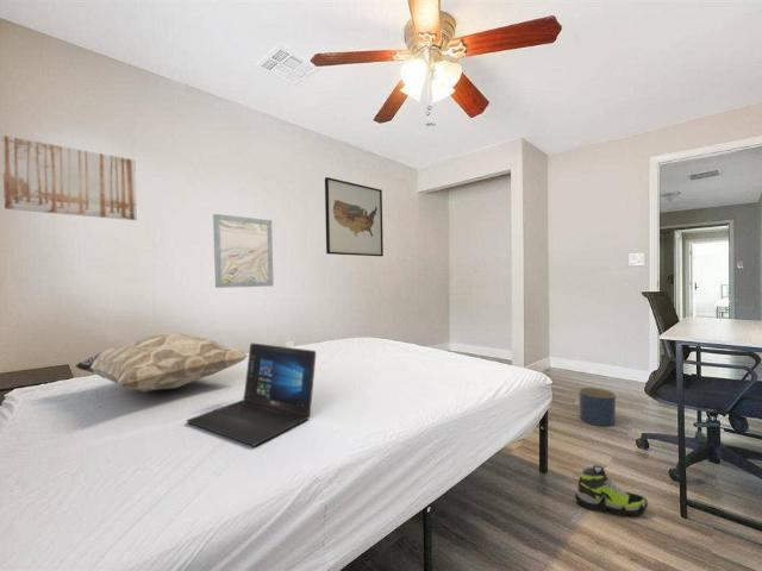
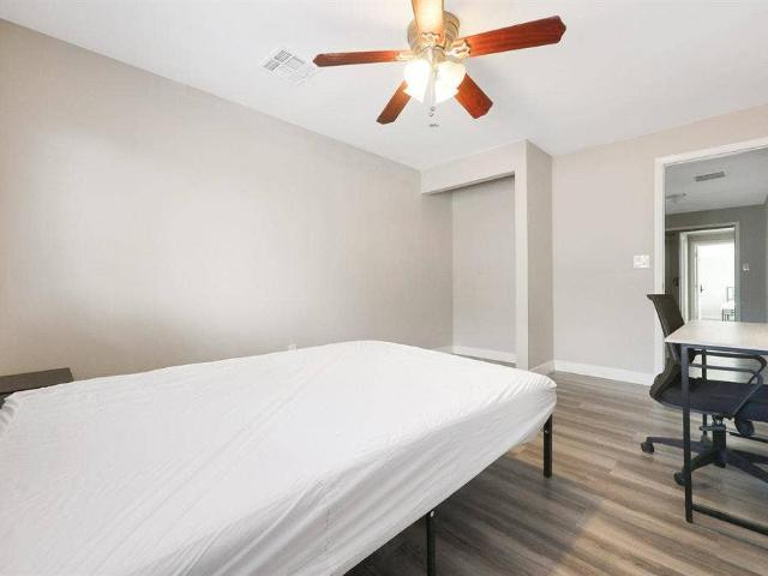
- wall art [212,213,275,289]
- laptop [186,341,317,447]
- wall art [324,176,385,257]
- shoe [574,464,649,517]
- planter [577,387,617,427]
- decorative pillow [74,332,249,394]
- wall art [0,134,138,221]
